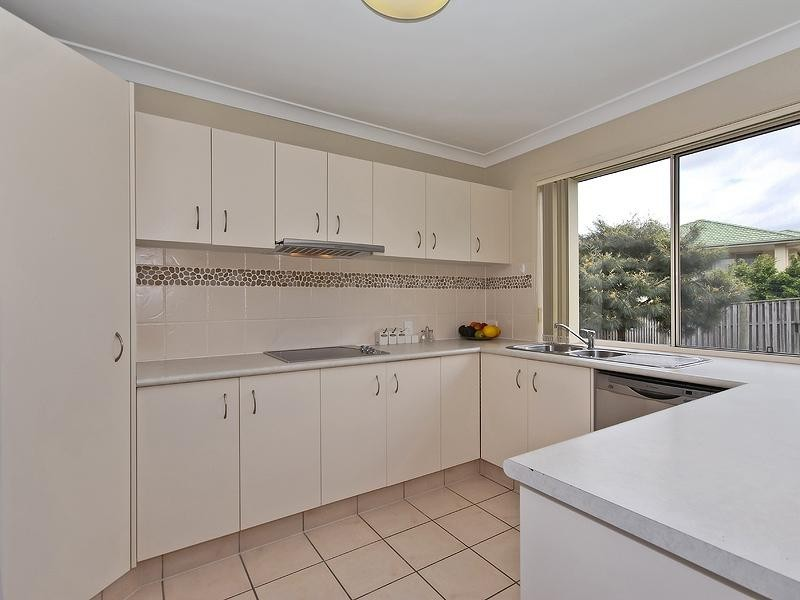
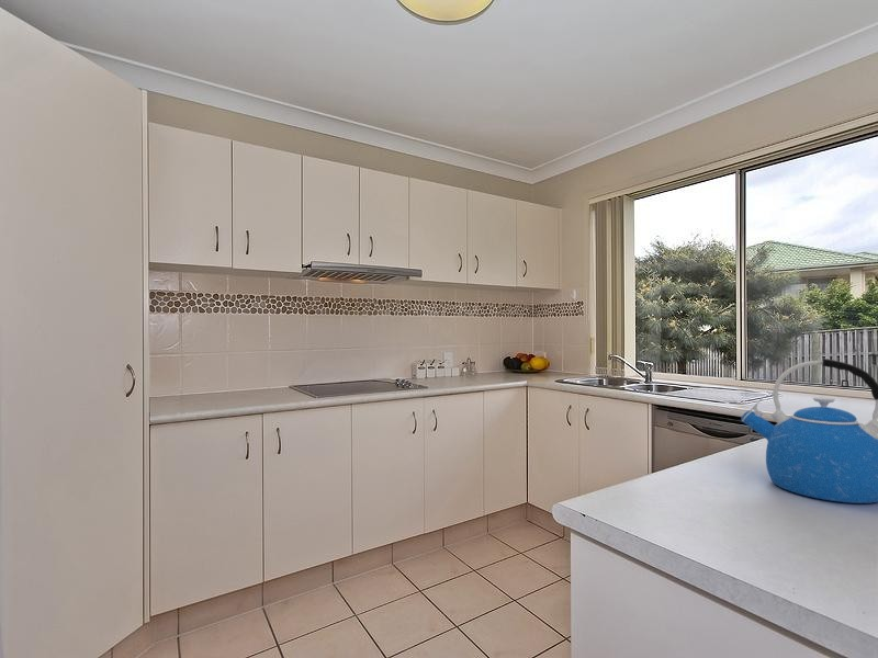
+ kettle [740,358,878,504]
